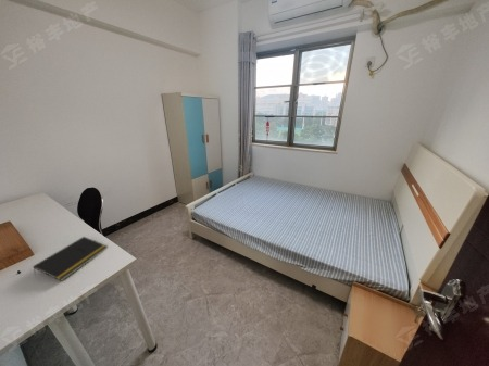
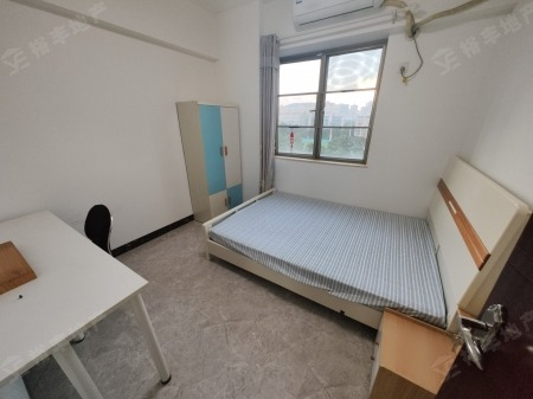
- notepad [32,236,109,282]
